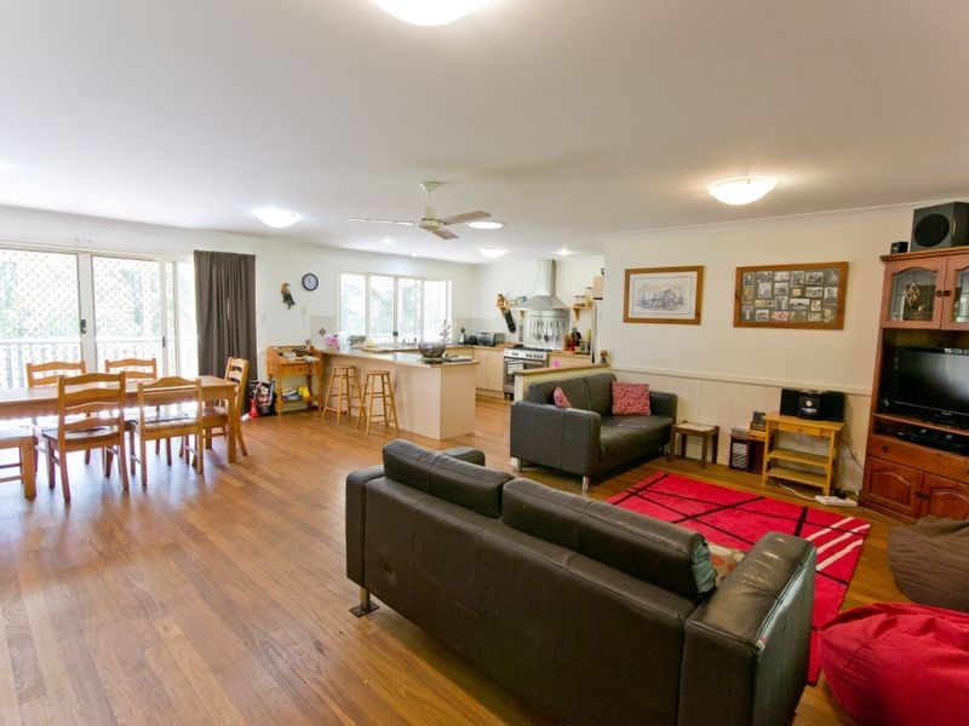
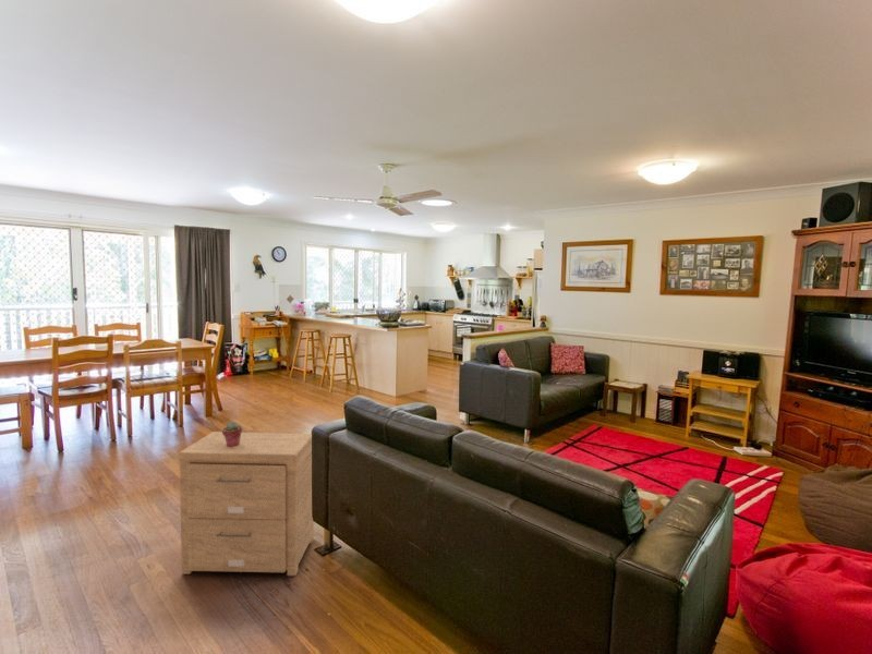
+ potted succulent [221,421,243,447]
+ side table [178,431,315,577]
